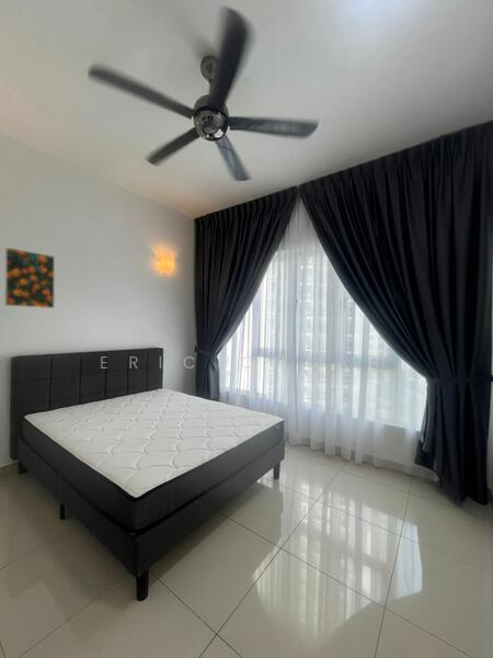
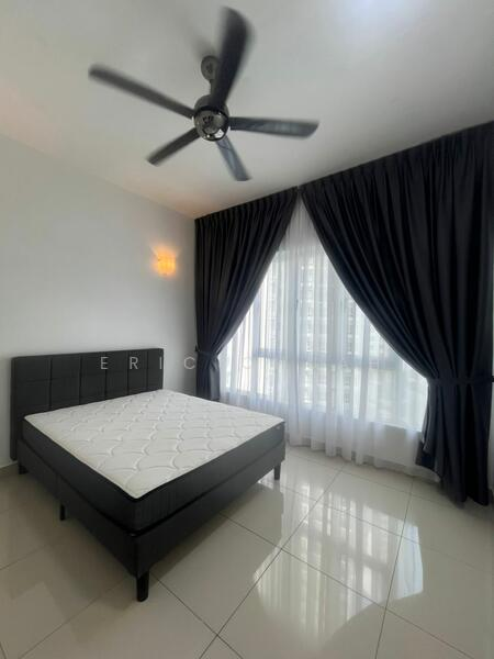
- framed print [3,246,56,309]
